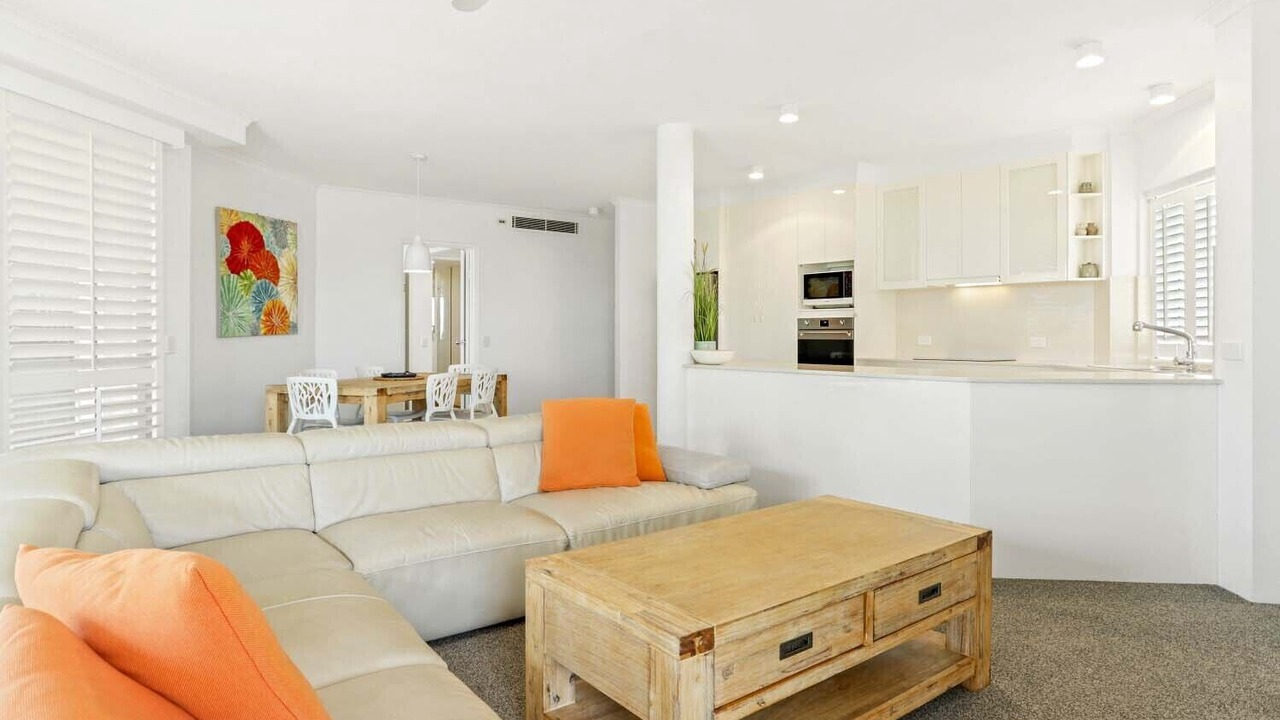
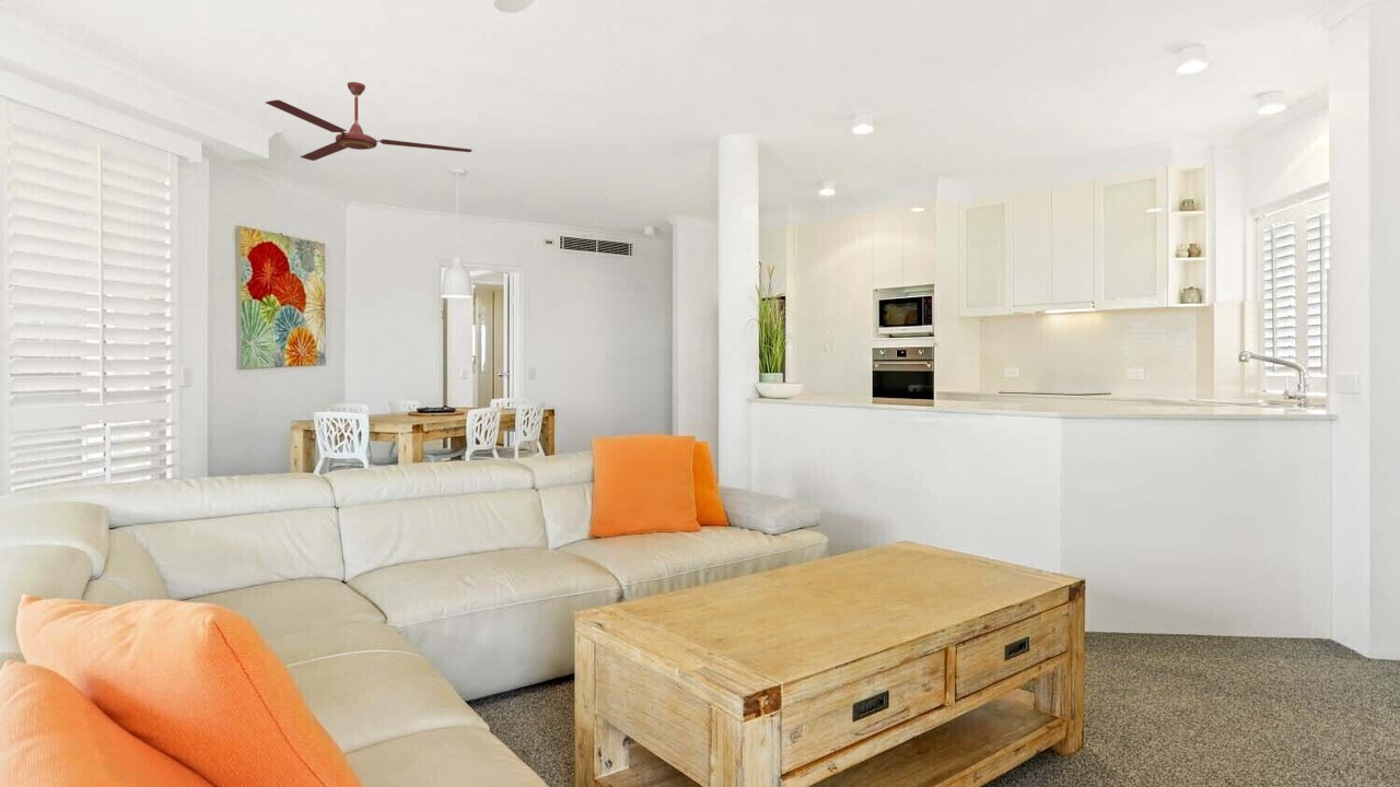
+ ceiling fan [265,81,472,162]
